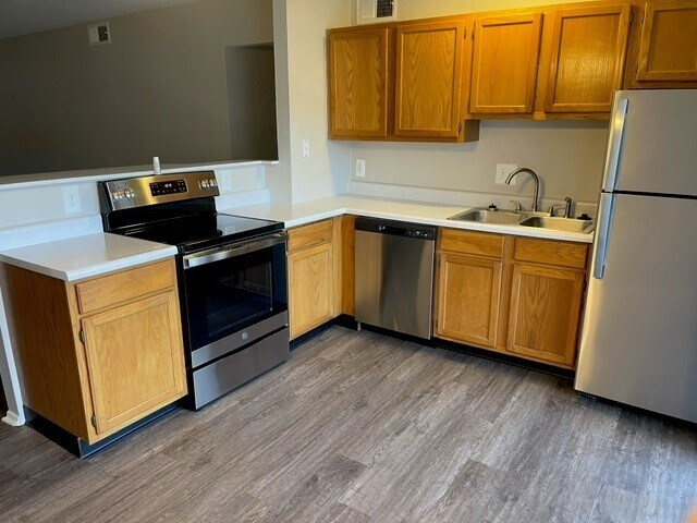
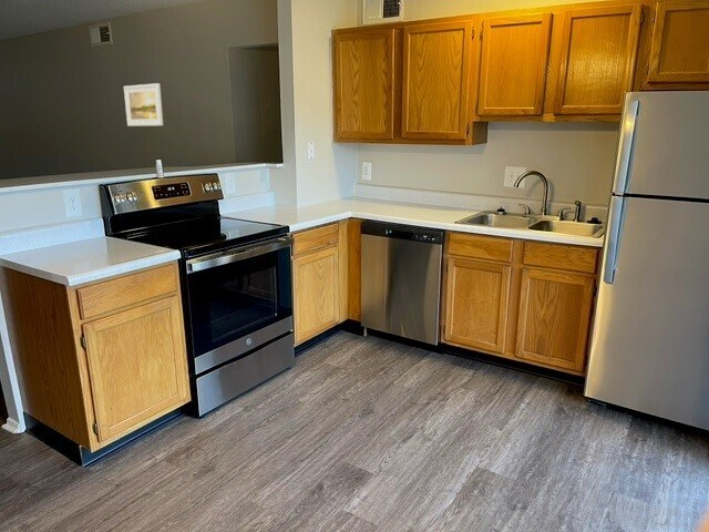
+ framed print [123,82,164,127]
